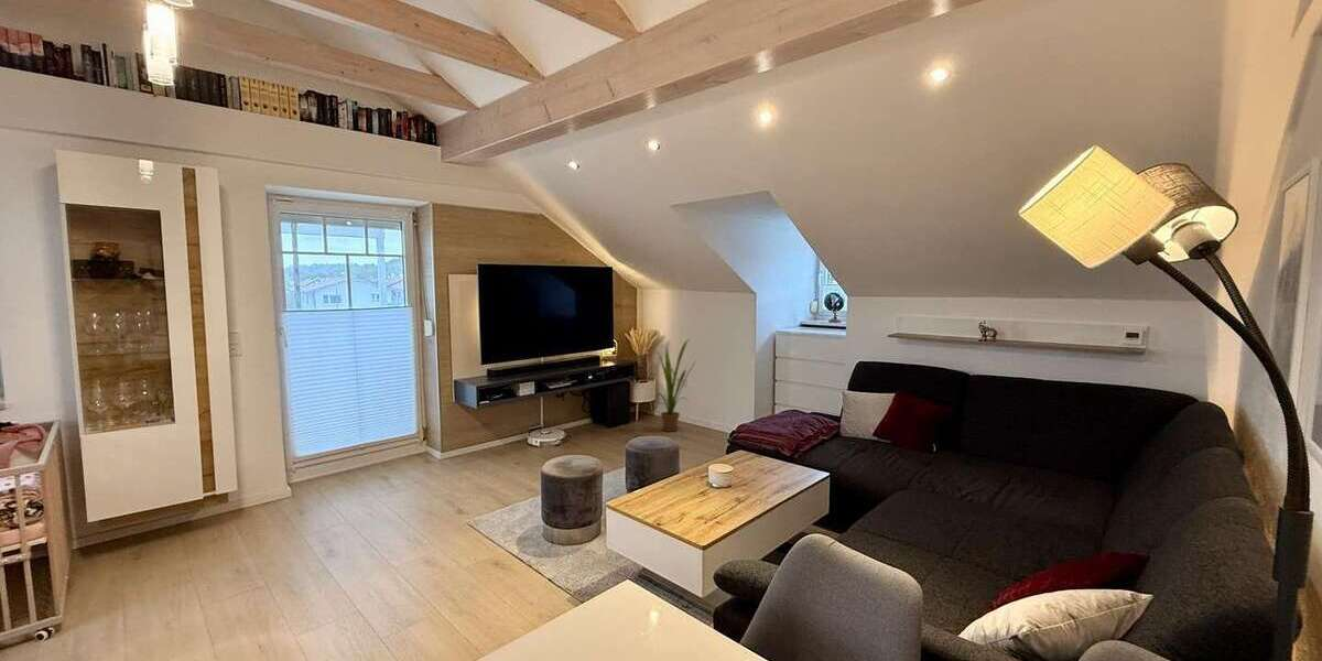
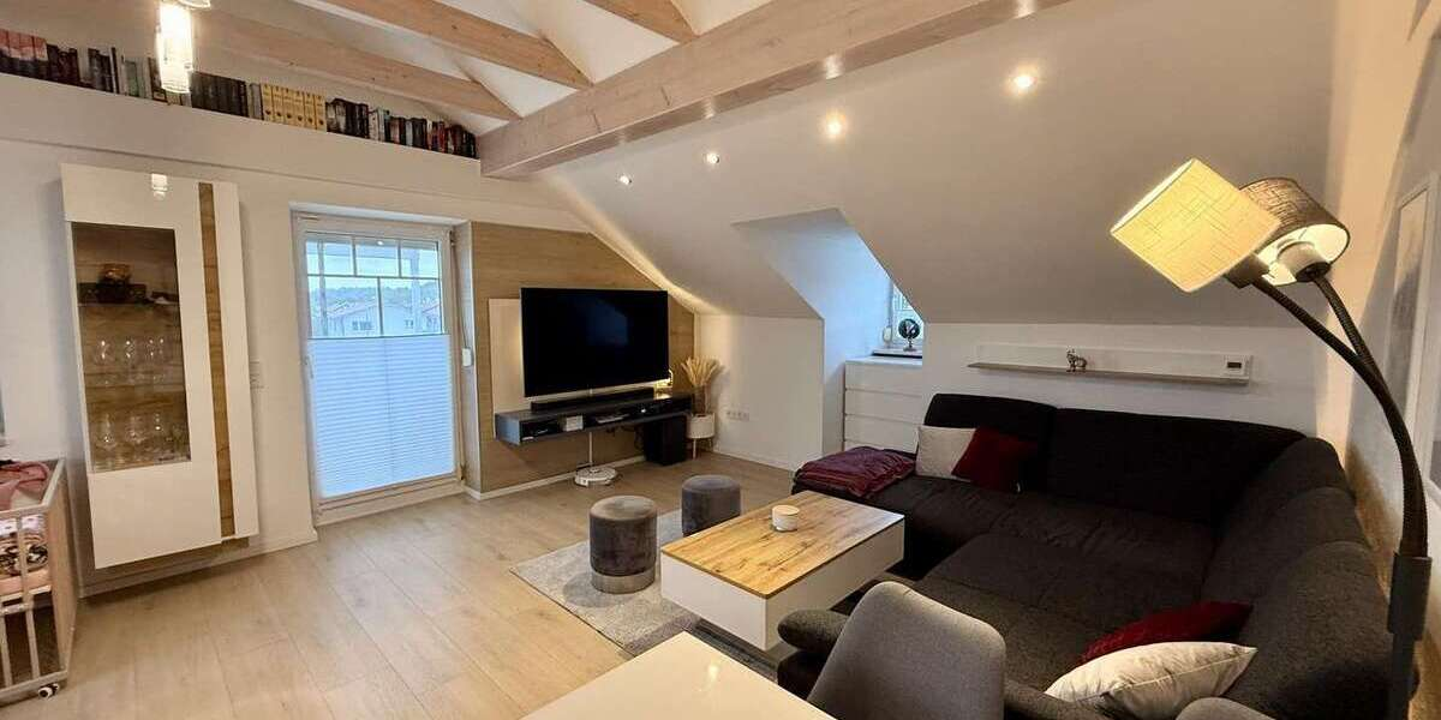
- house plant [652,338,700,432]
